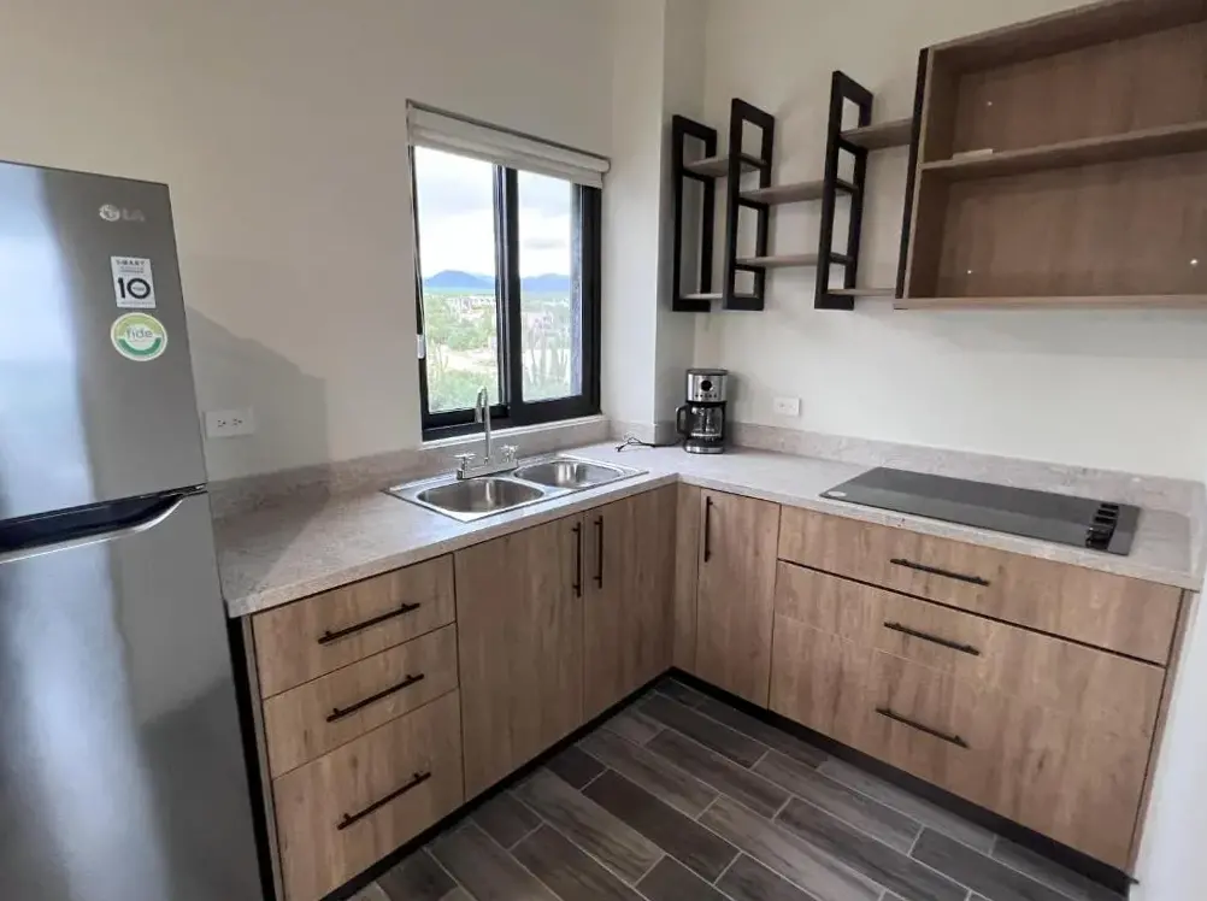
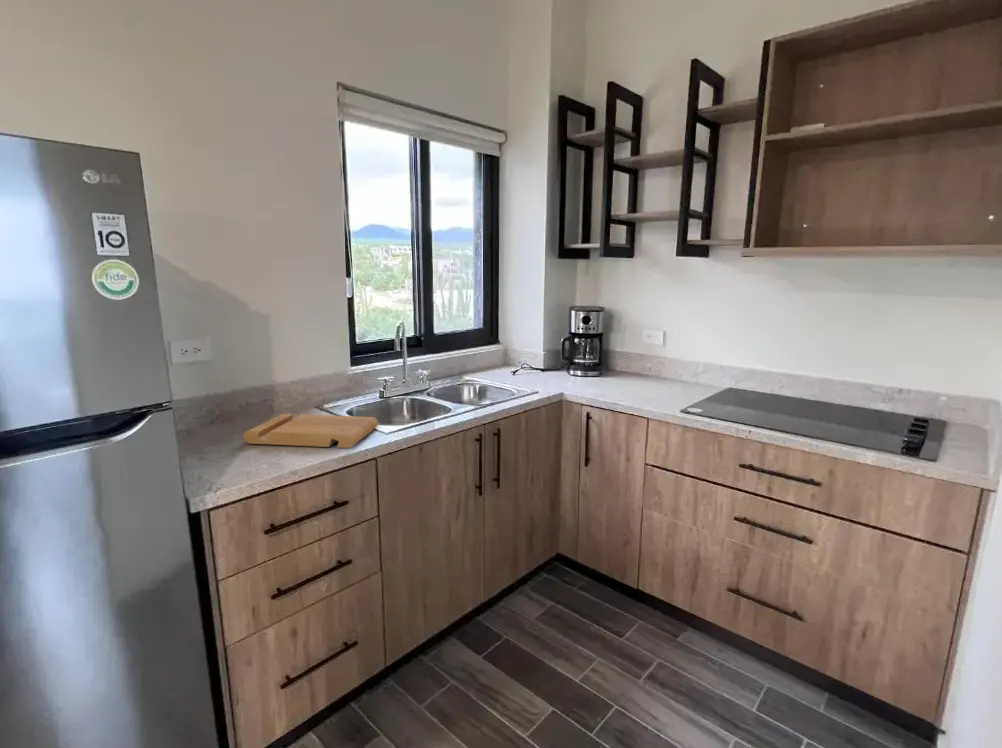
+ cutting board [243,413,379,449]
